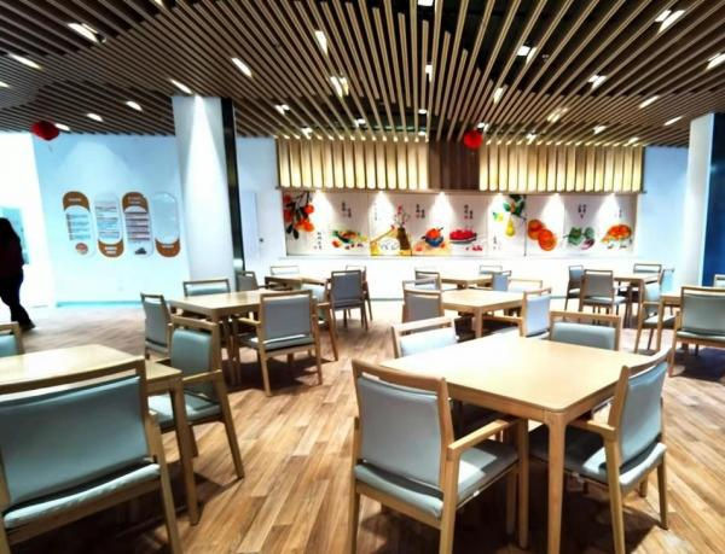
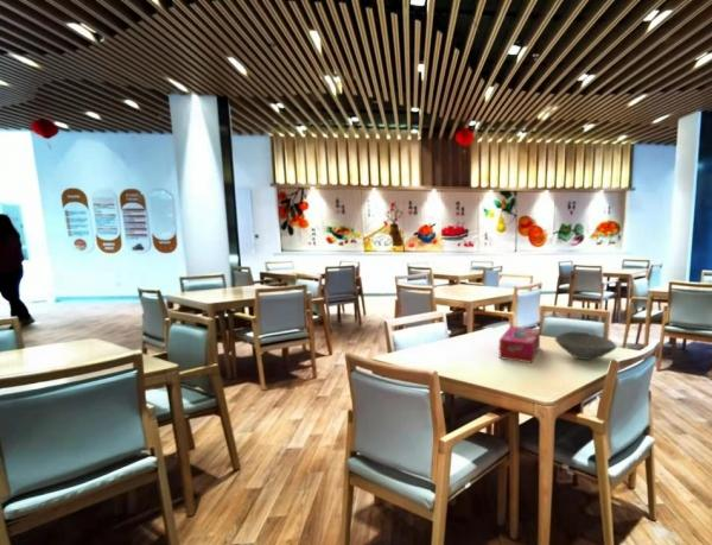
+ bowl [554,330,618,361]
+ tissue box [498,325,541,365]
